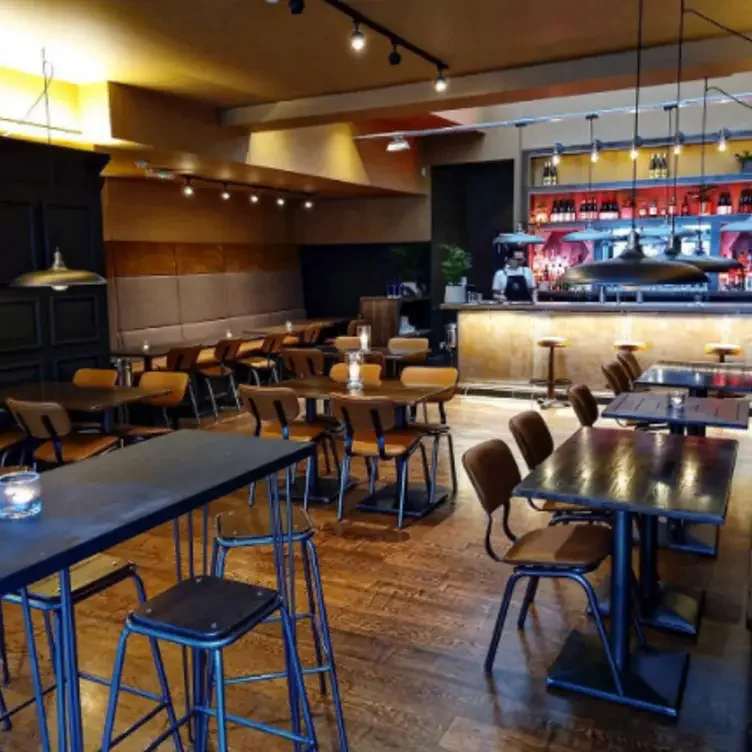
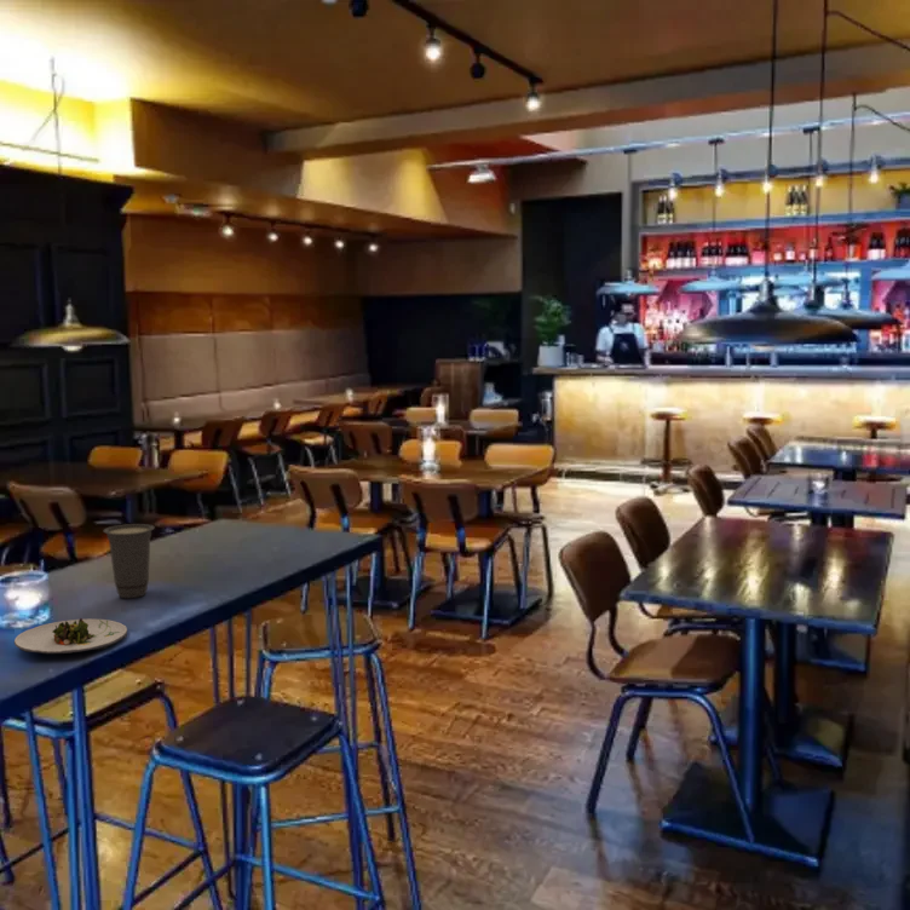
+ cup [102,523,156,599]
+ salad plate [13,617,128,656]
